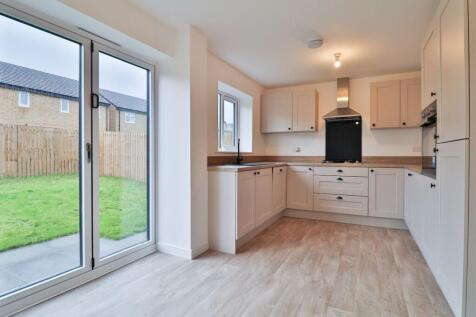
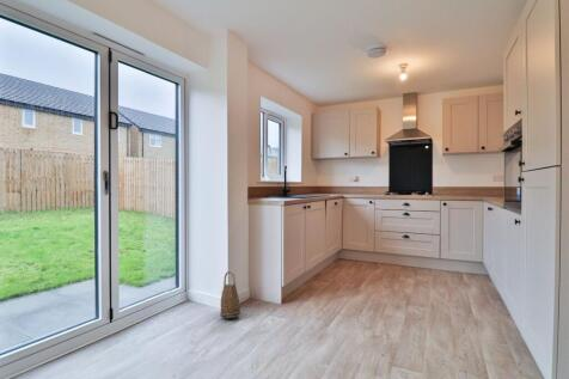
+ basket [219,270,241,319]
